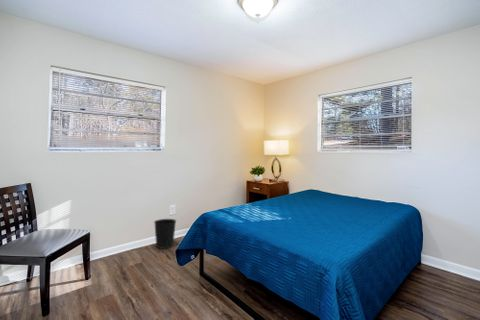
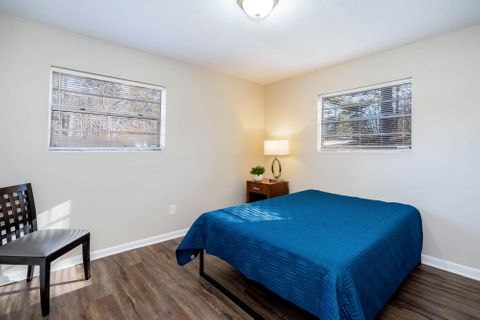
- wastebasket [153,218,177,250]
